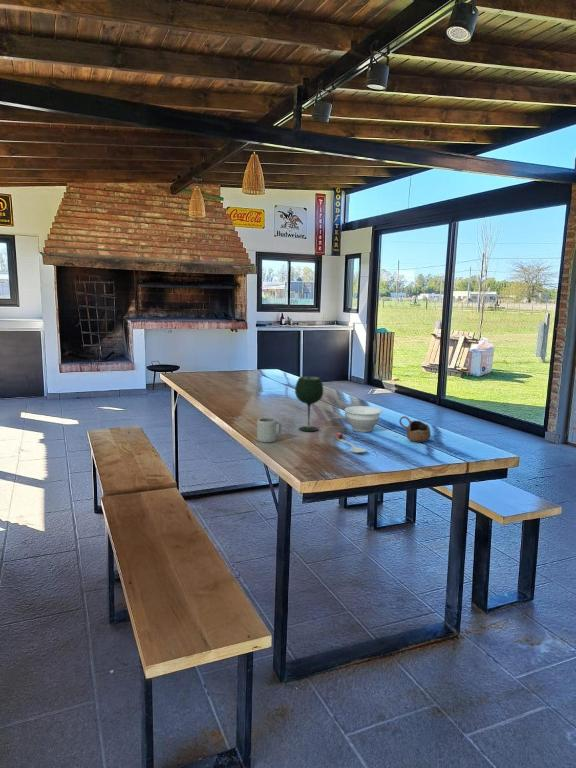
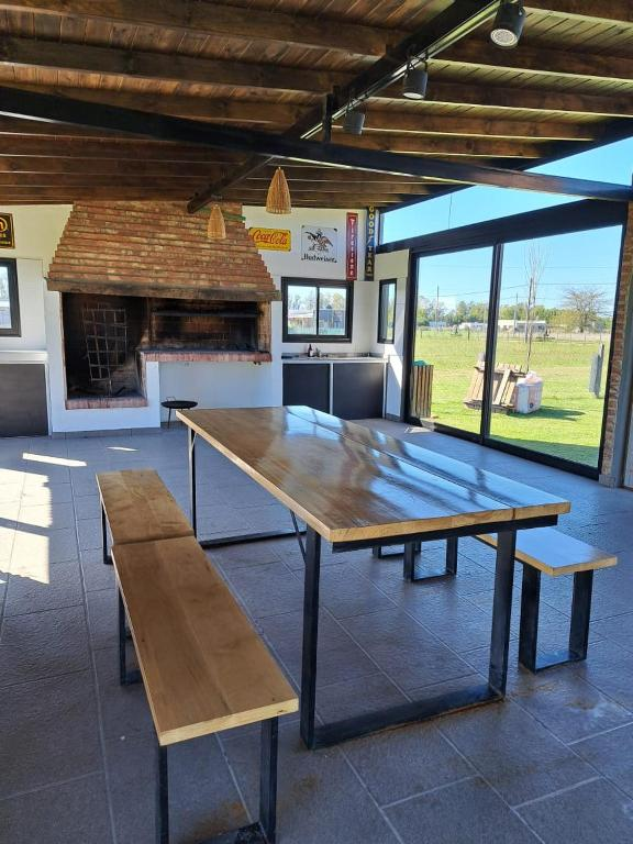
- bowl [344,405,383,433]
- cup [256,417,283,444]
- wine glass [294,376,324,432]
- cup [398,415,432,443]
- spoon [334,432,368,454]
